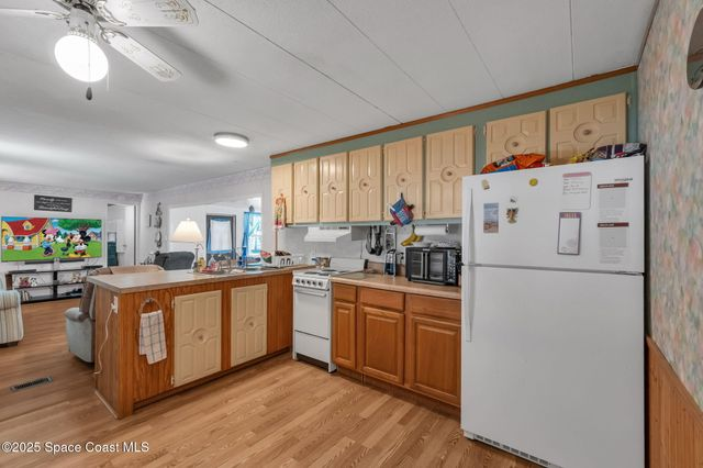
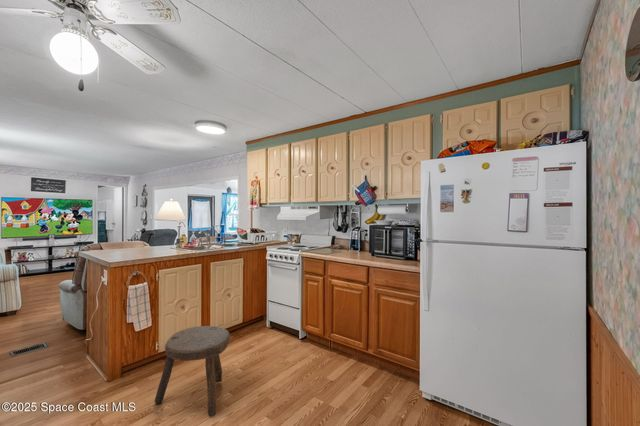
+ stool [154,325,231,418]
